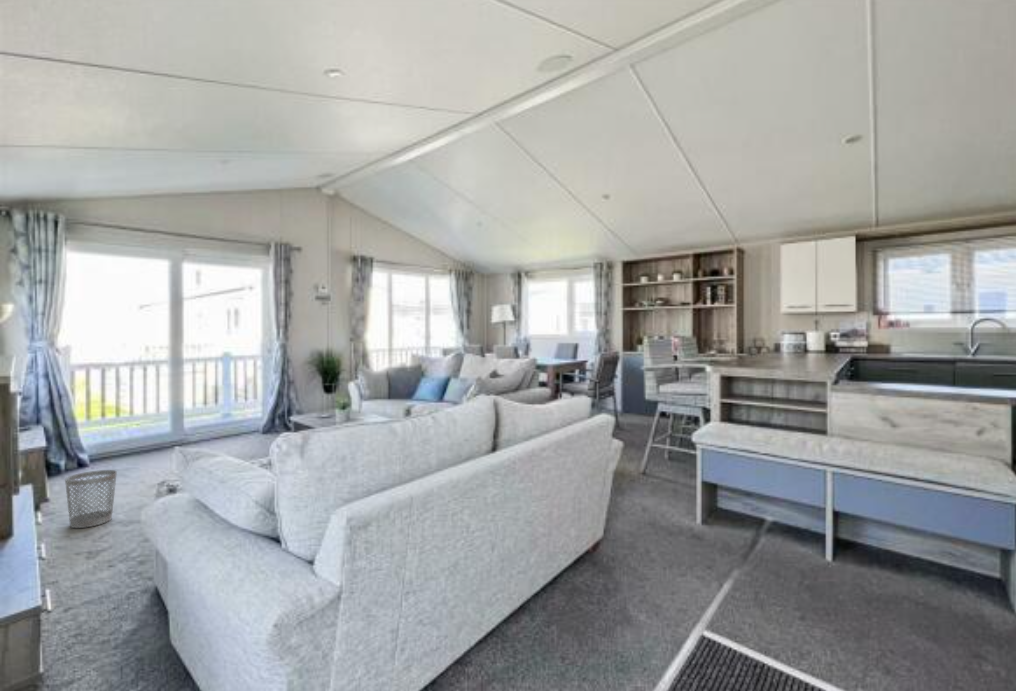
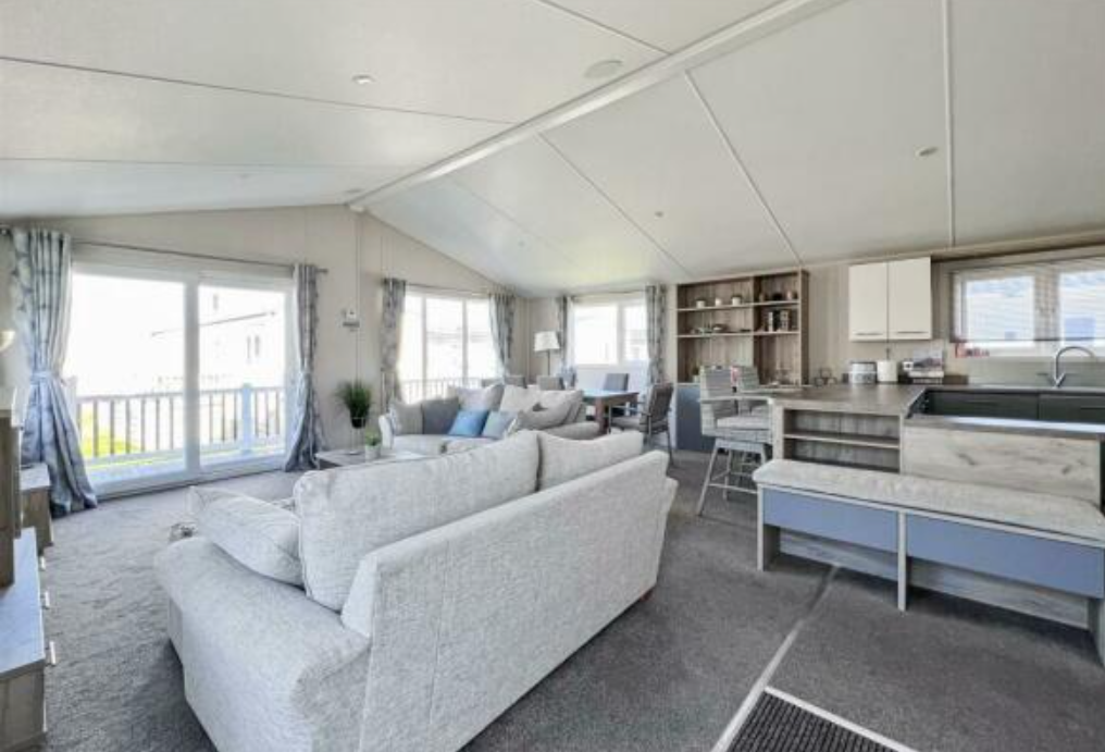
- wastebasket [64,469,118,529]
